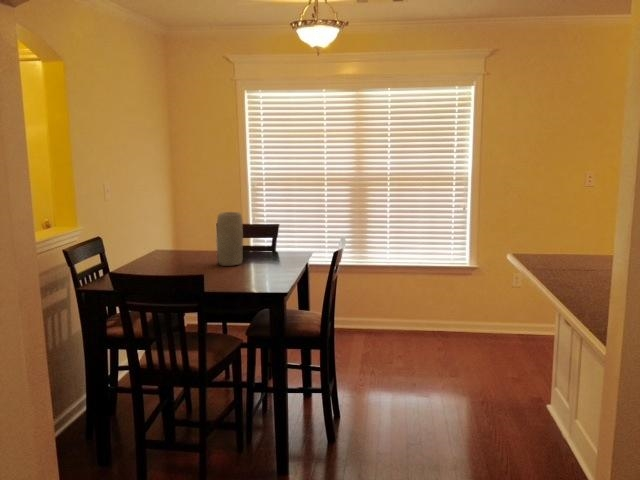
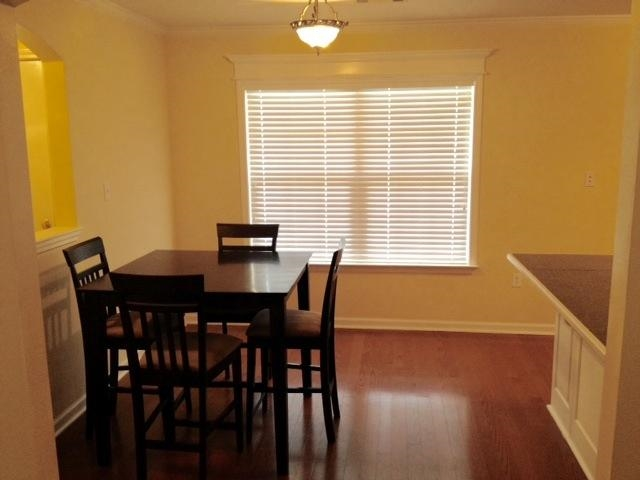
- vase [216,211,244,267]
